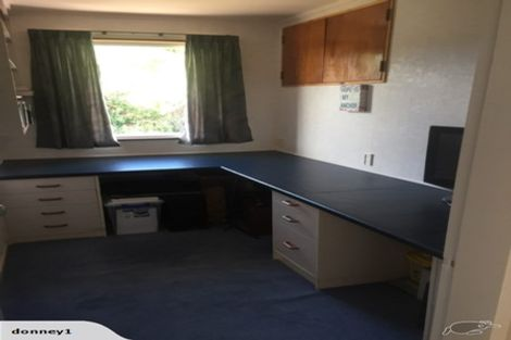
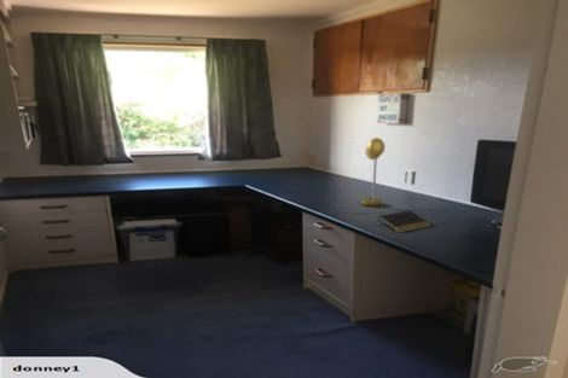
+ notepad [377,209,433,233]
+ desk lamp [360,136,386,208]
